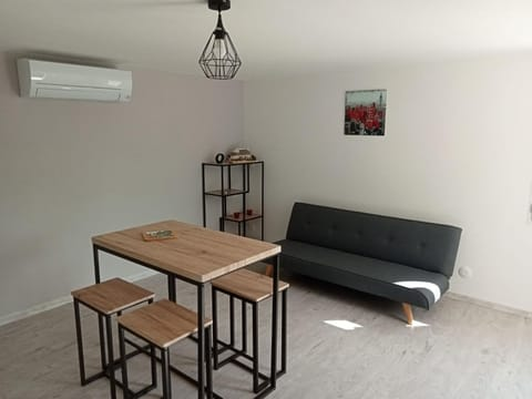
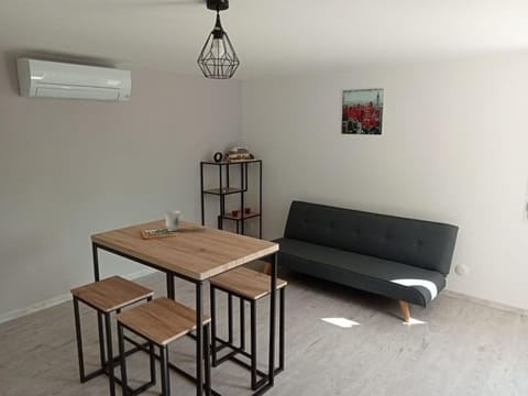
+ mug [163,210,185,232]
